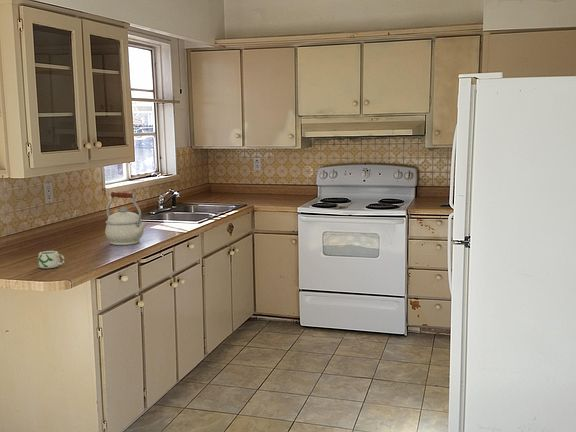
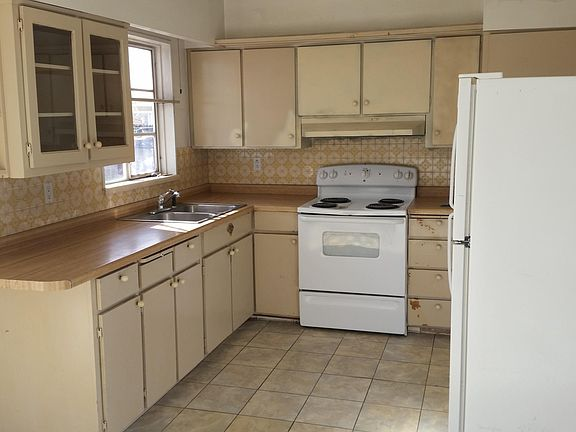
- kettle [104,191,147,246]
- mug [37,250,66,269]
